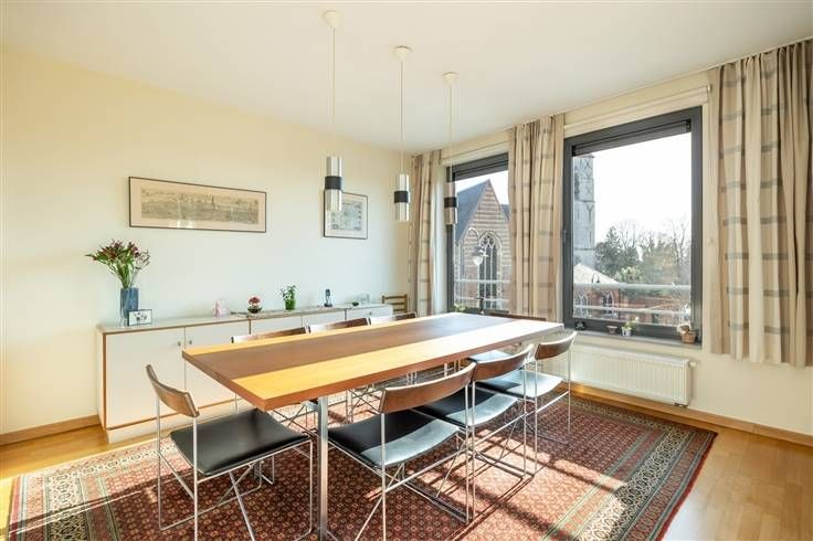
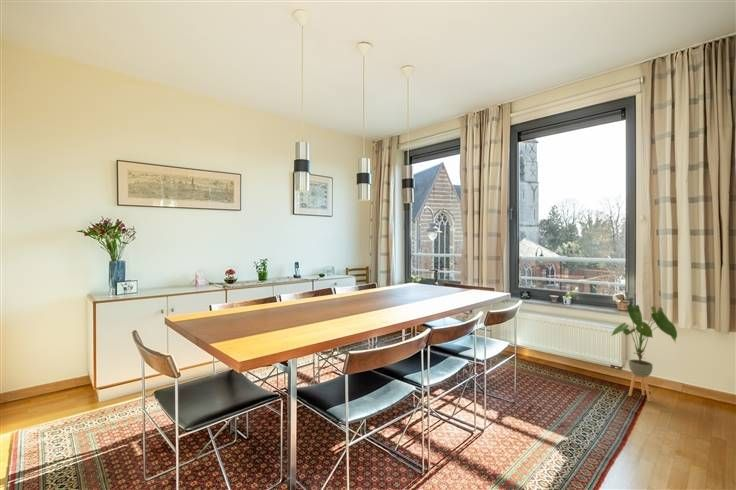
+ house plant [610,304,678,402]
